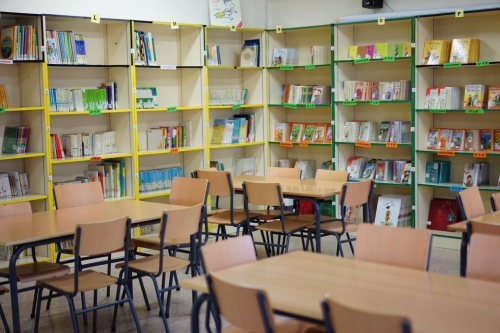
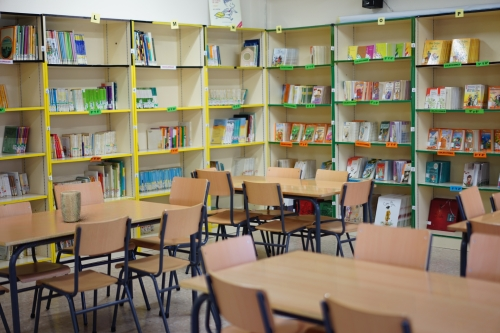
+ plant pot [60,190,82,223]
